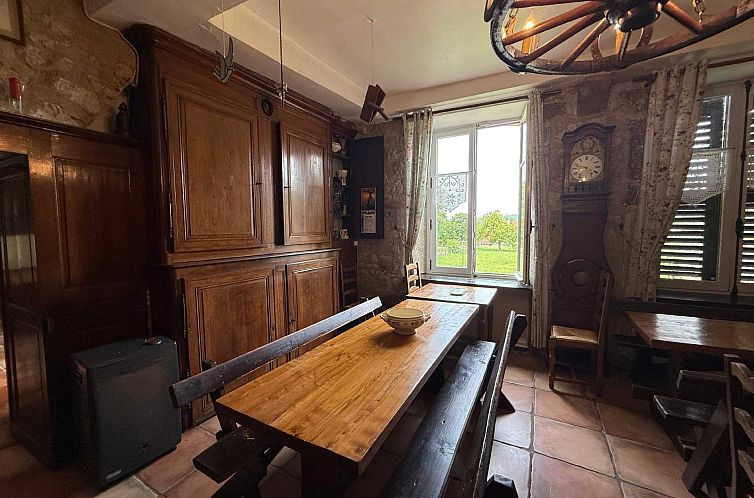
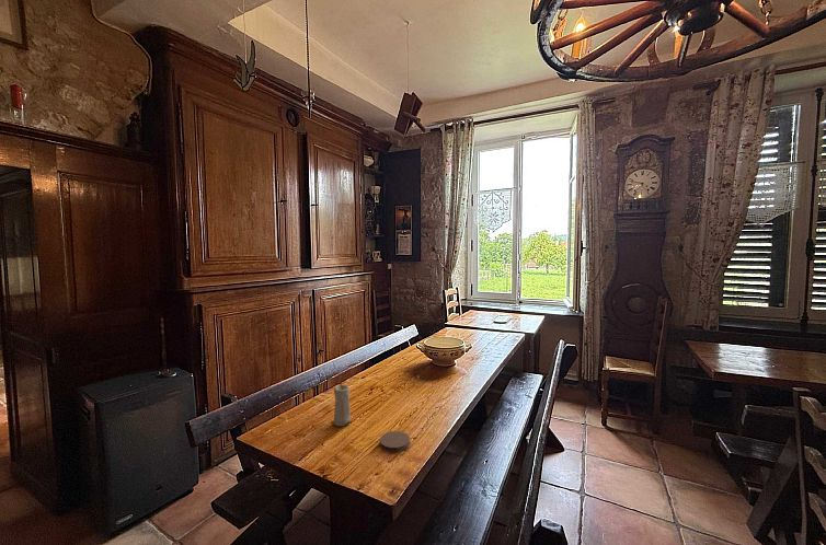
+ candle [332,383,353,427]
+ coaster [379,430,411,453]
